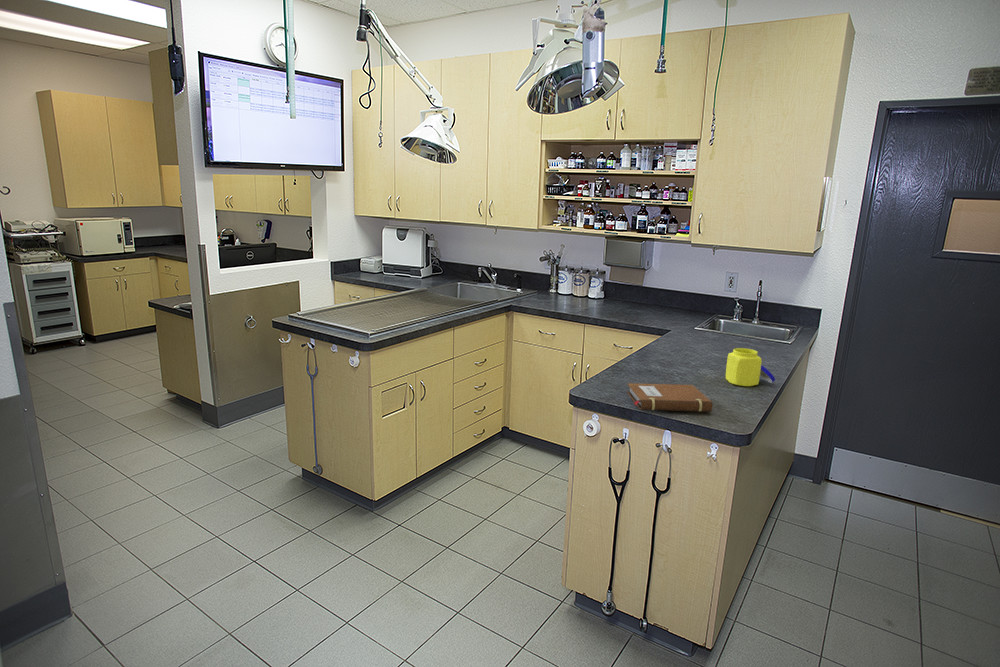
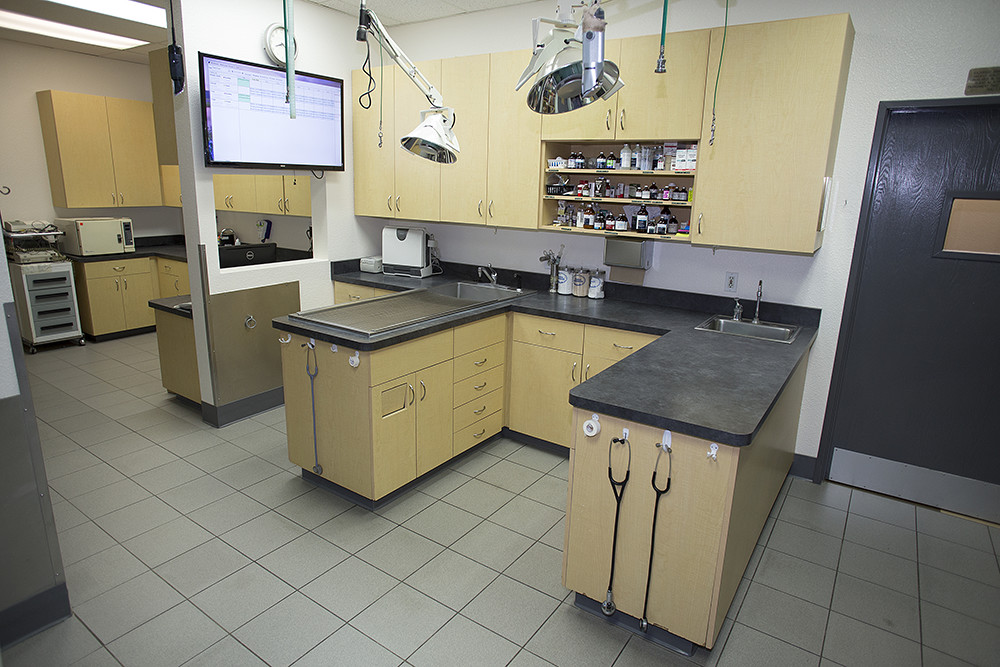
- jar [725,347,776,387]
- notebook [626,382,713,412]
